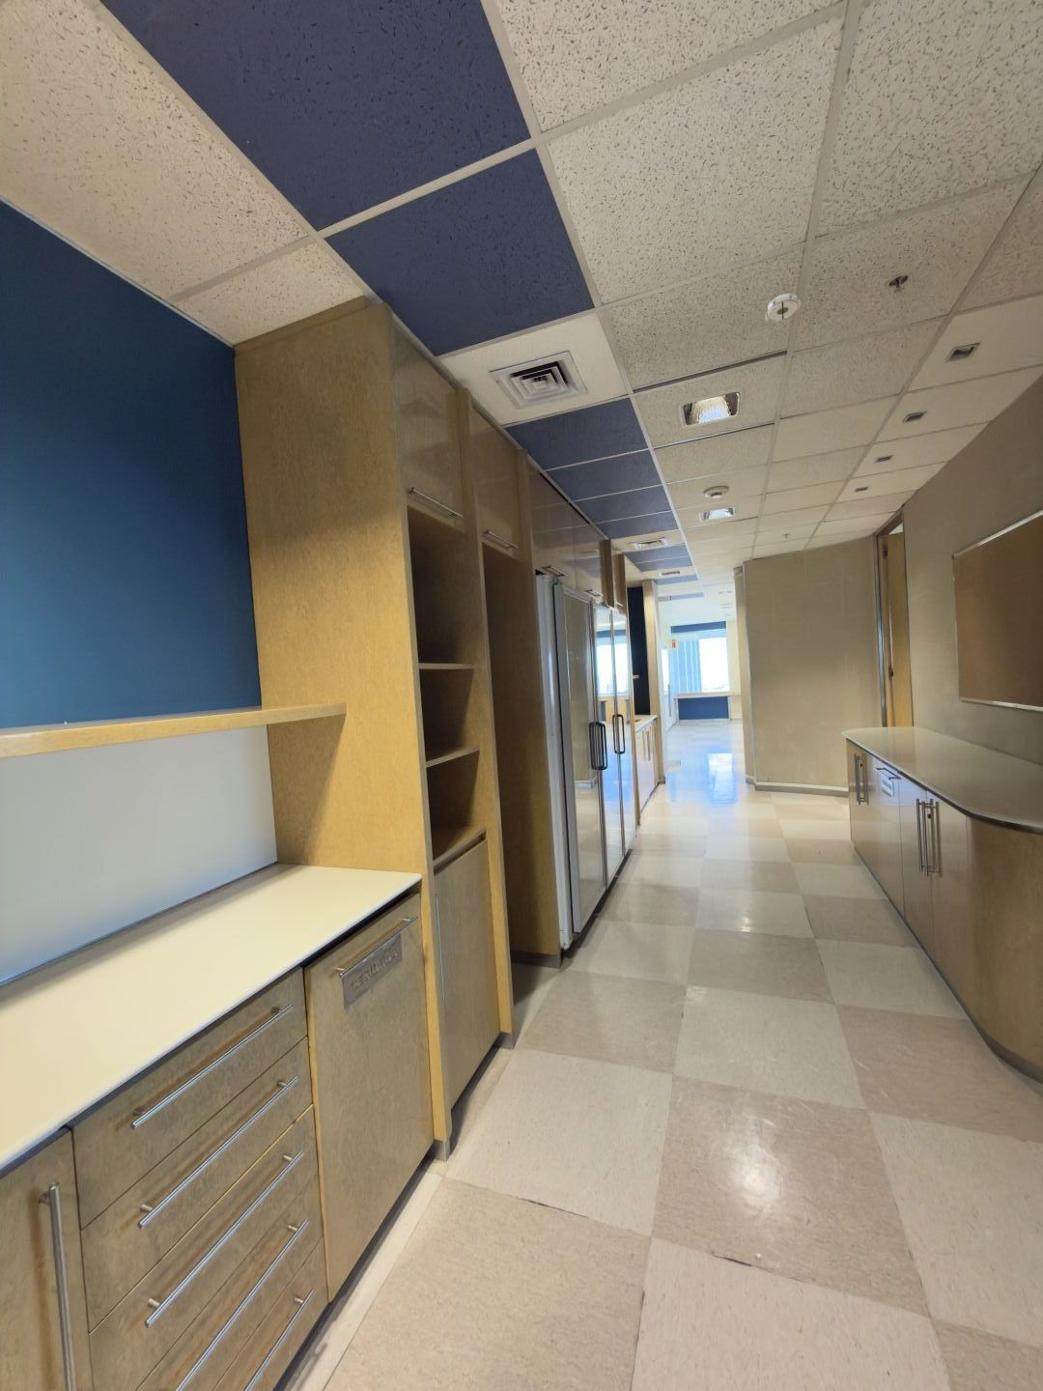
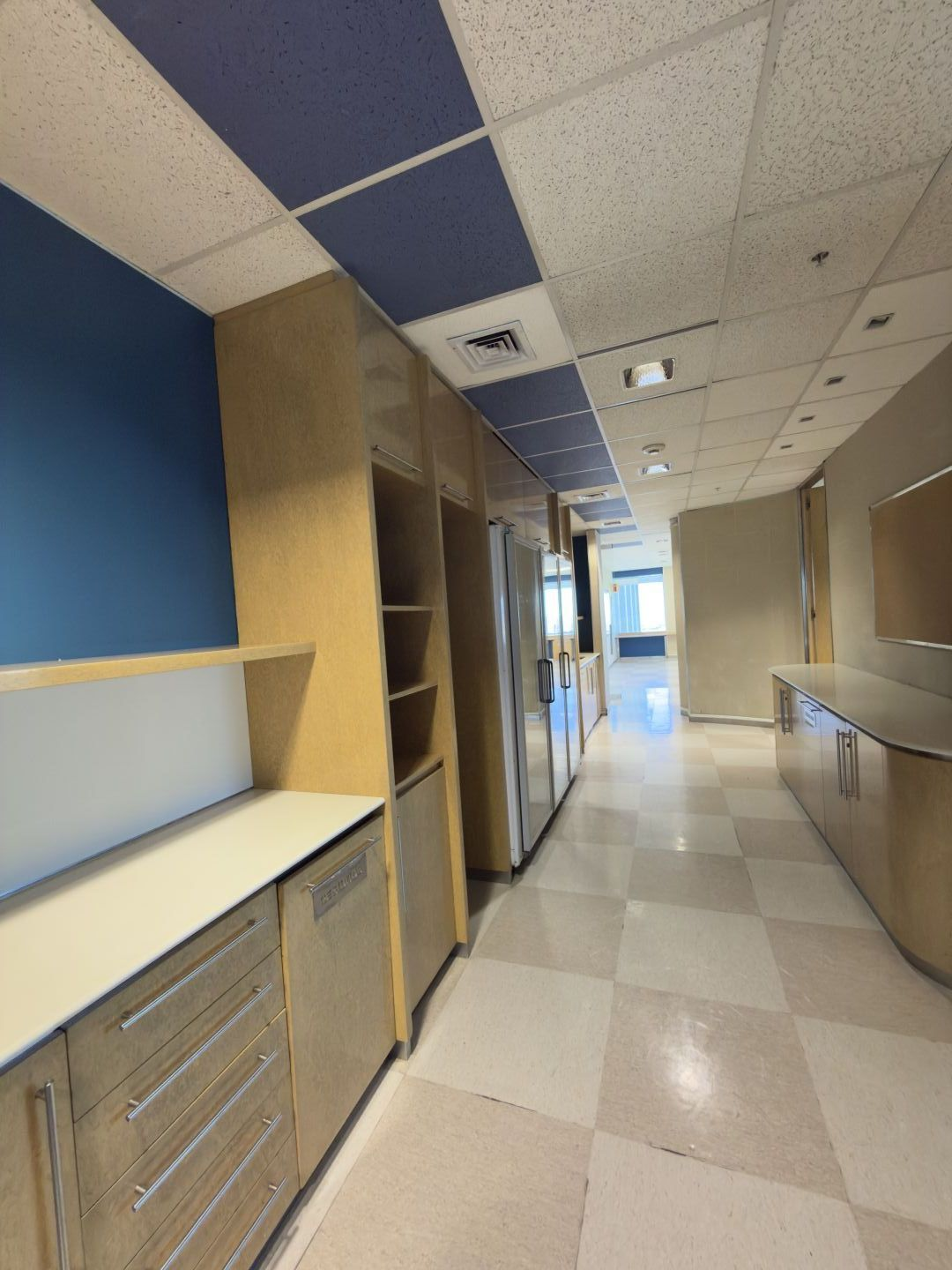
- smoke detector [763,291,802,329]
